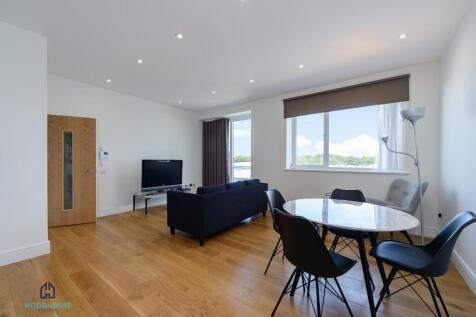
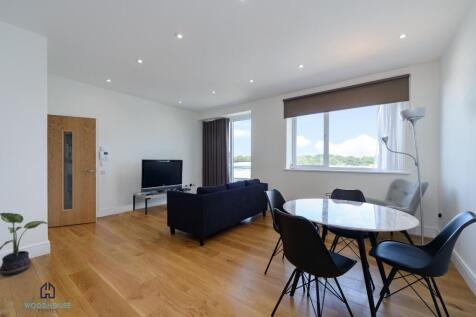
+ potted plant [0,212,48,277]
